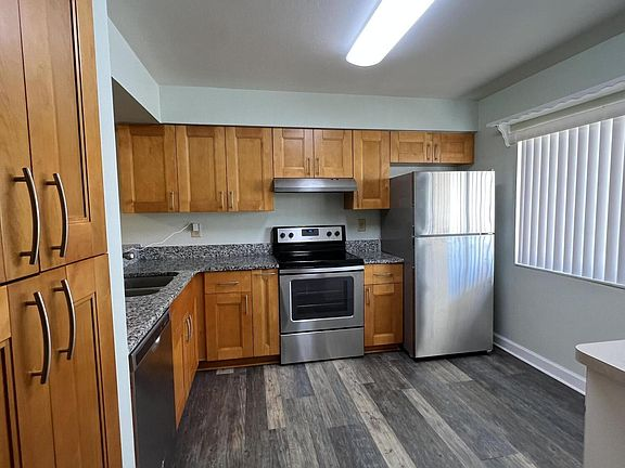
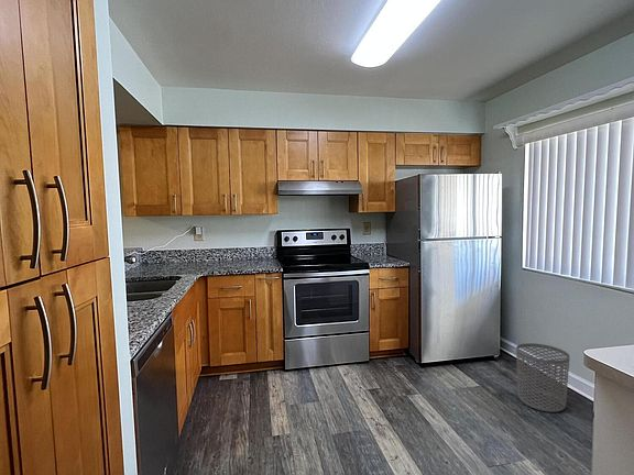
+ waste bin [515,342,570,413]
